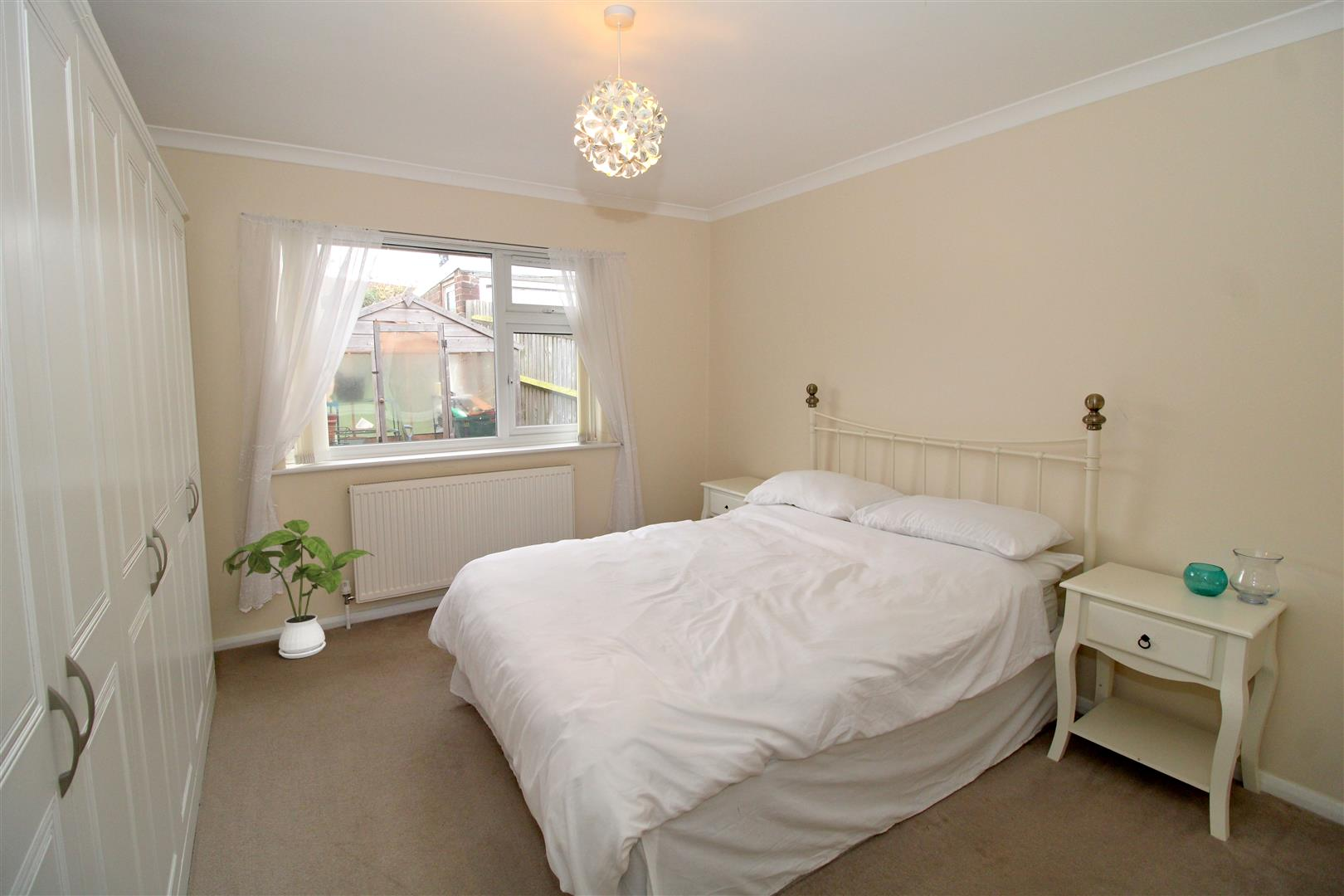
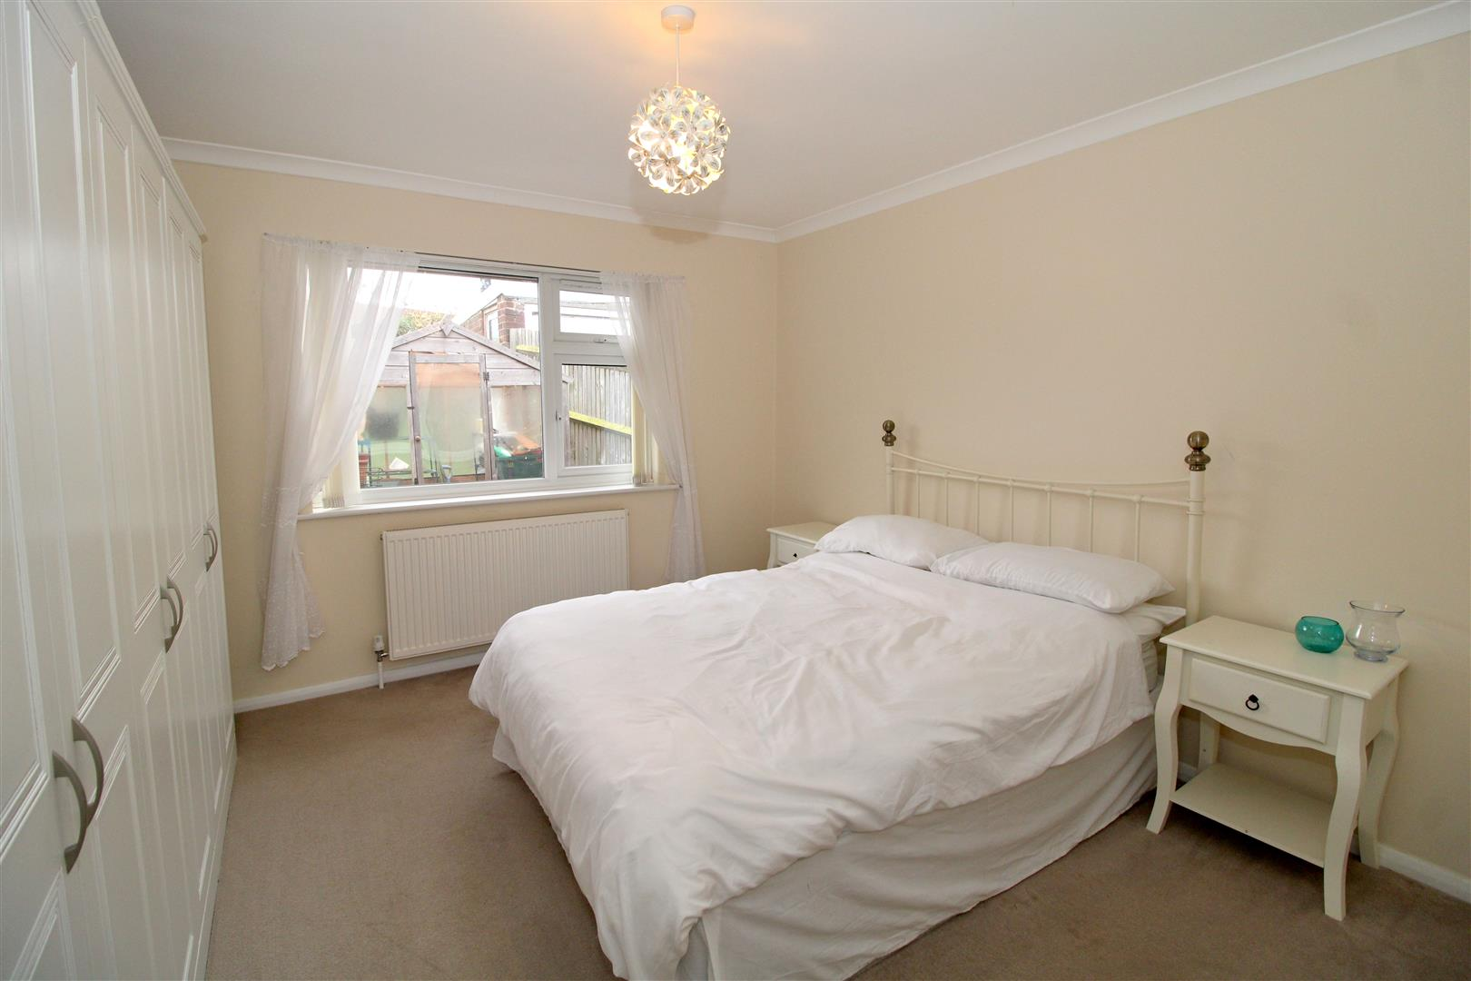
- house plant [222,519,376,660]
